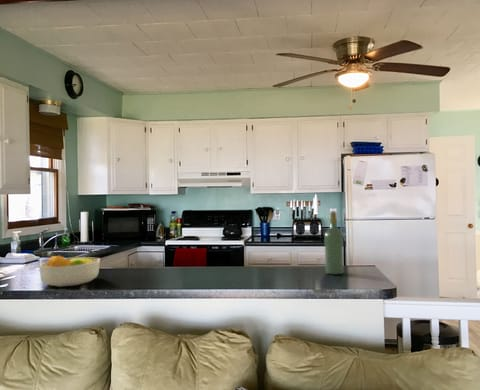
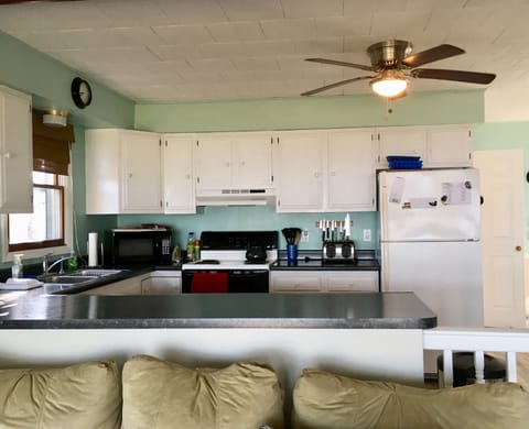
- fruit bowl [38,255,101,288]
- wine bottle [324,210,344,275]
